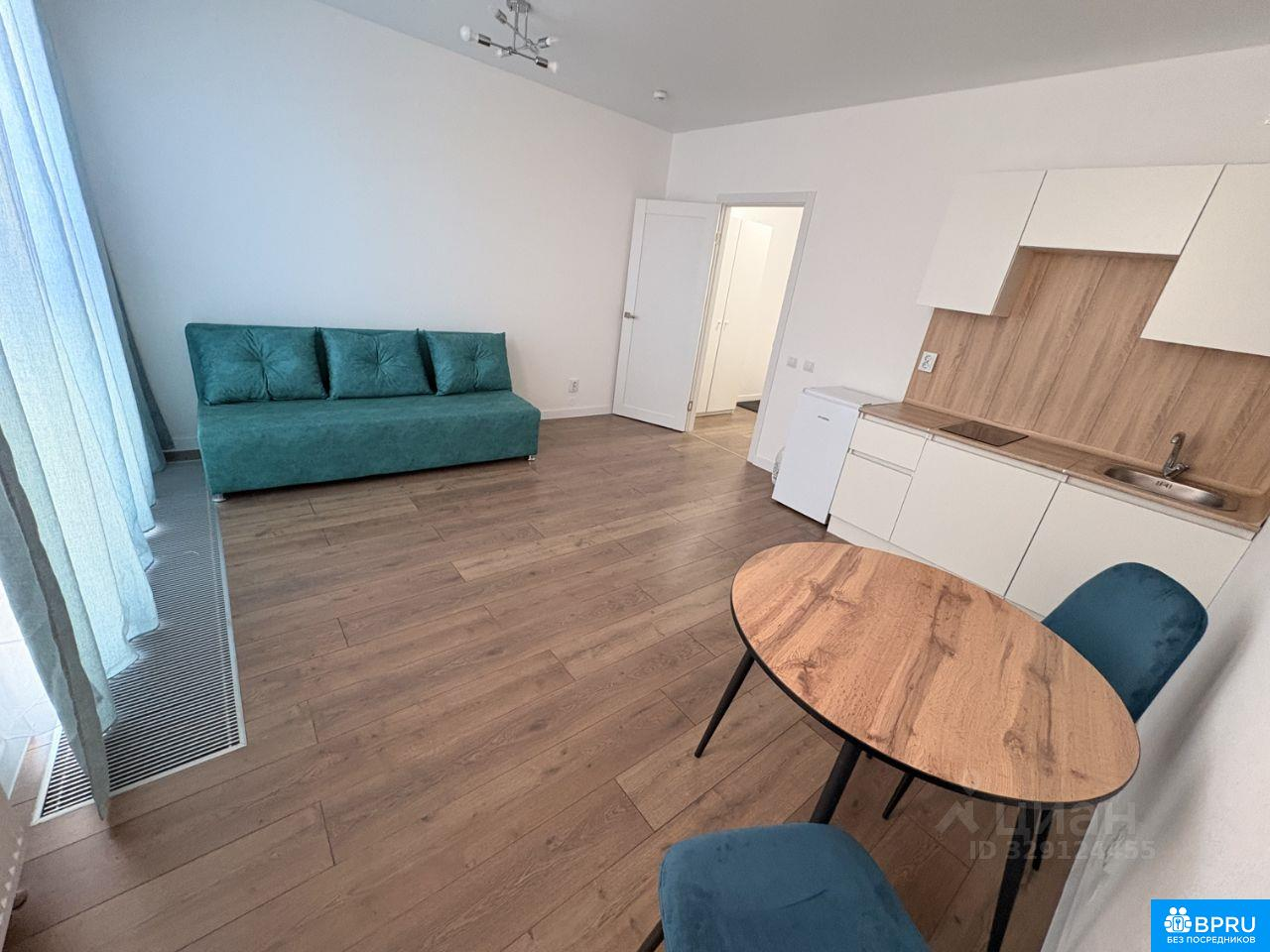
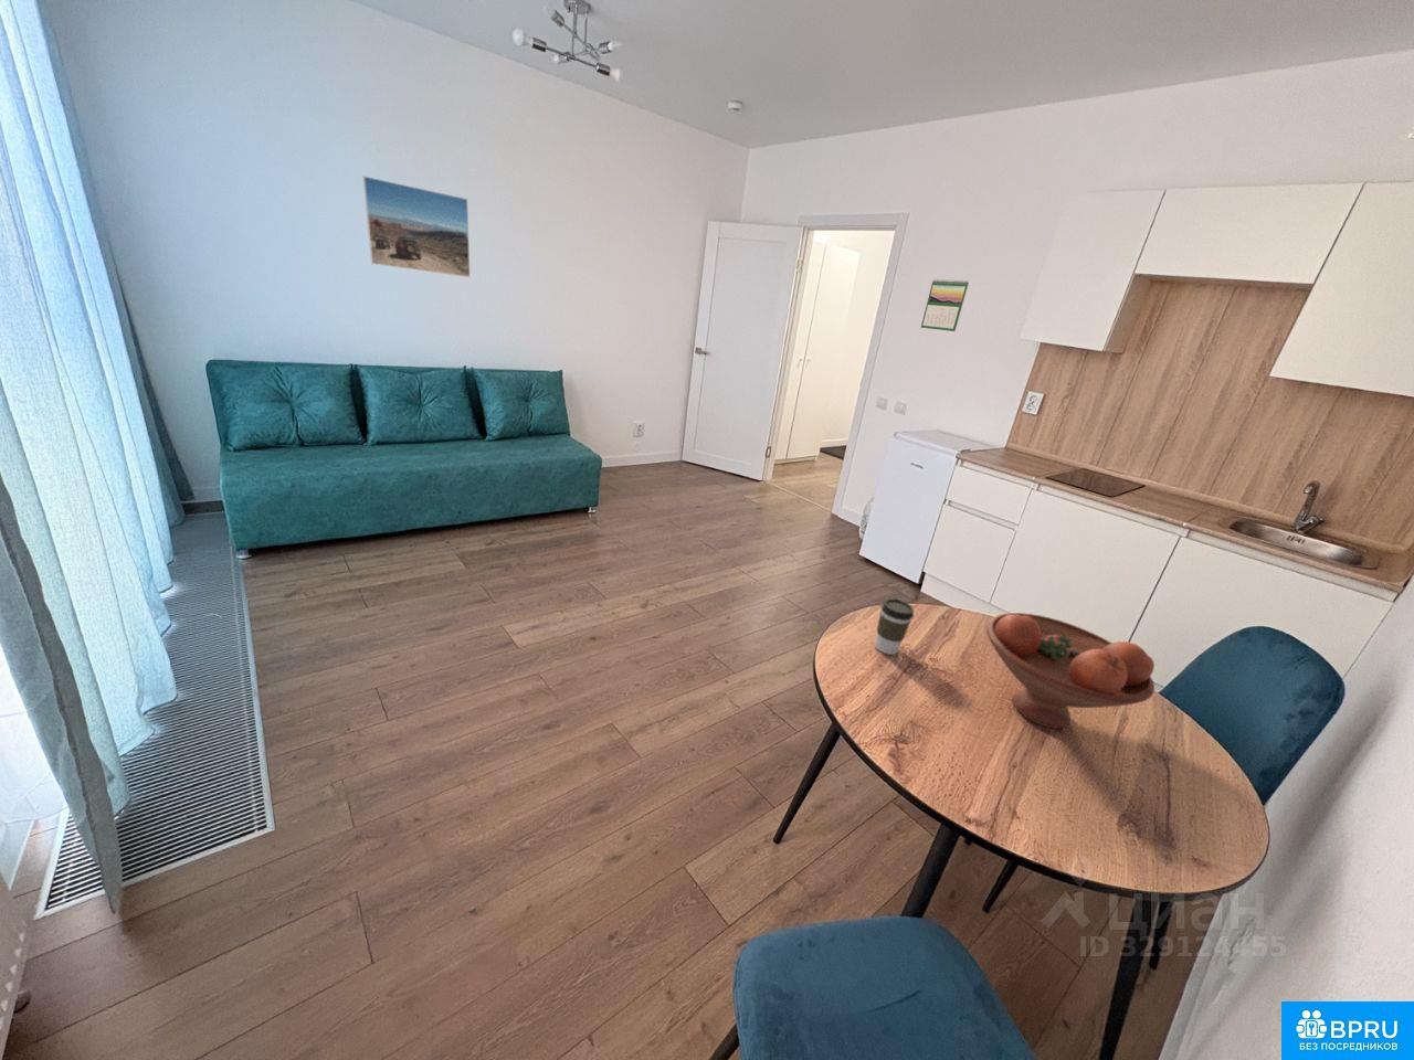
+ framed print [362,175,472,278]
+ coffee cup [874,597,915,656]
+ fruit bowl [985,611,1156,728]
+ calendar [920,278,970,332]
